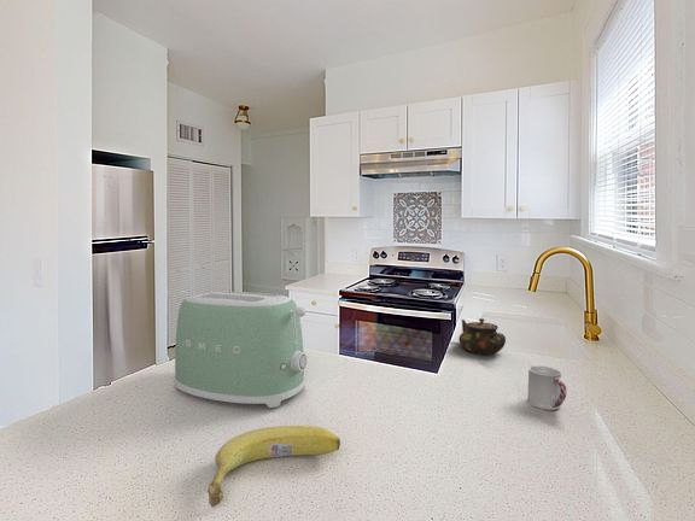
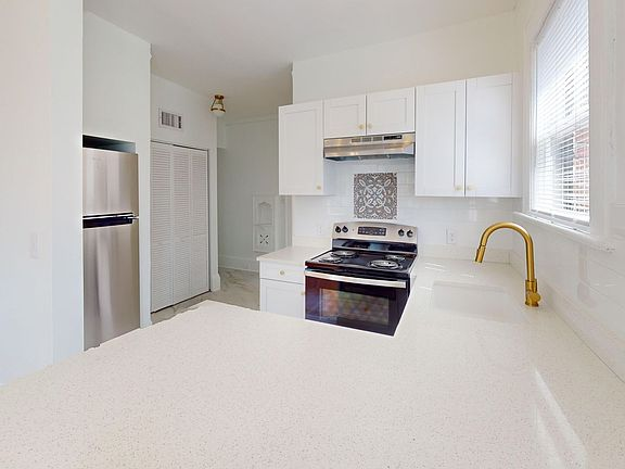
- fruit [206,425,341,508]
- cup [527,364,567,411]
- toaster [174,291,309,409]
- teapot [457,317,507,356]
